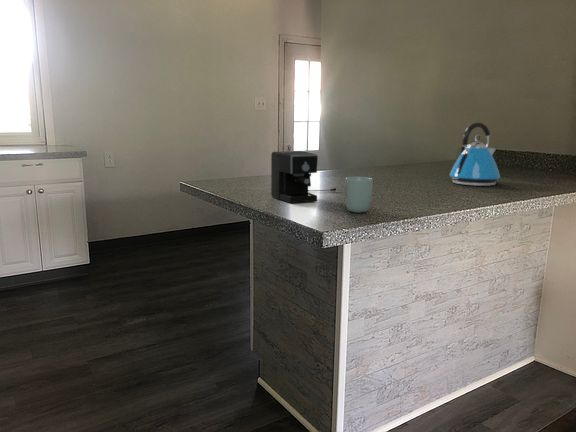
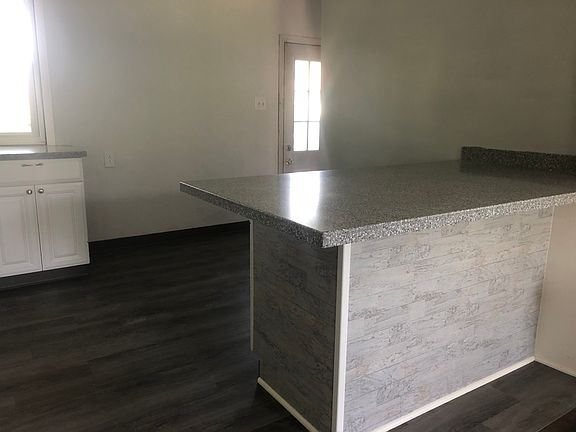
- cup [344,176,373,214]
- kettle [449,121,501,187]
- coffee maker [270,150,337,204]
